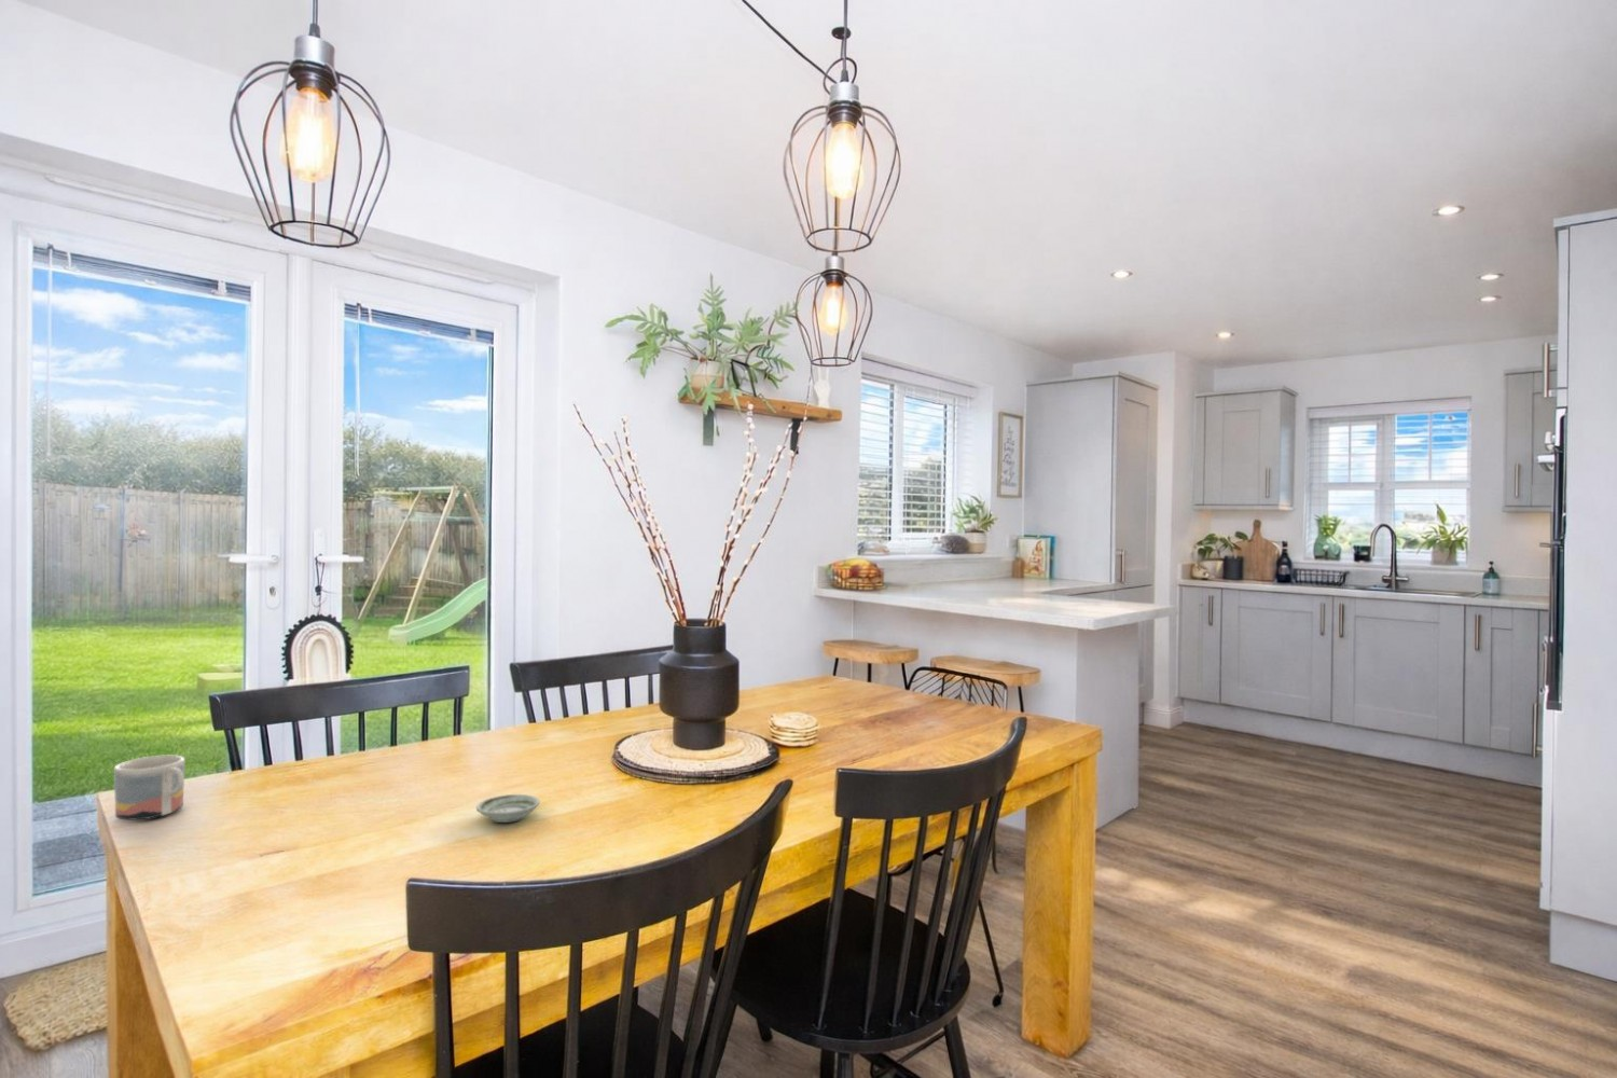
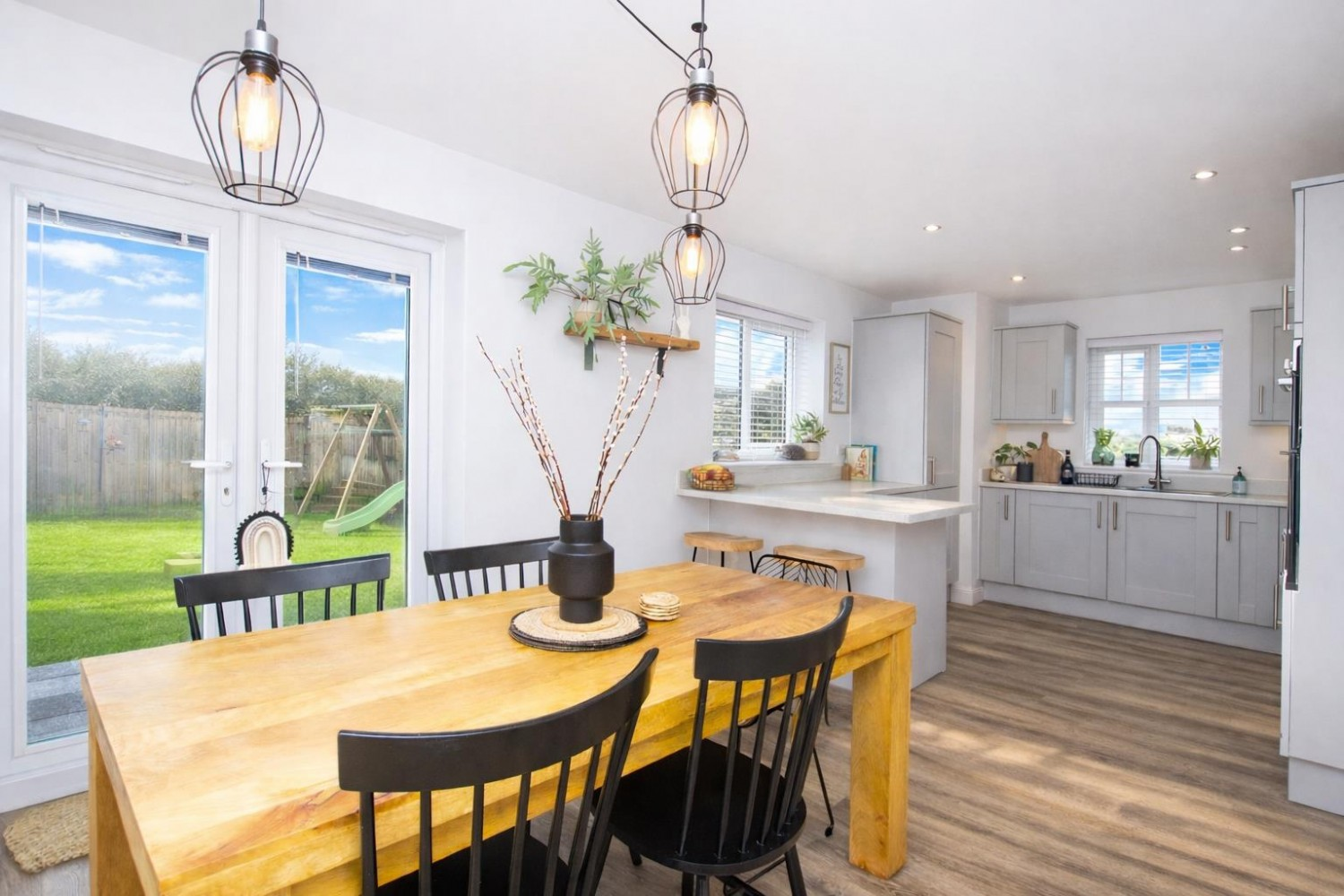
- saucer [475,793,541,824]
- mug [113,754,185,822]
